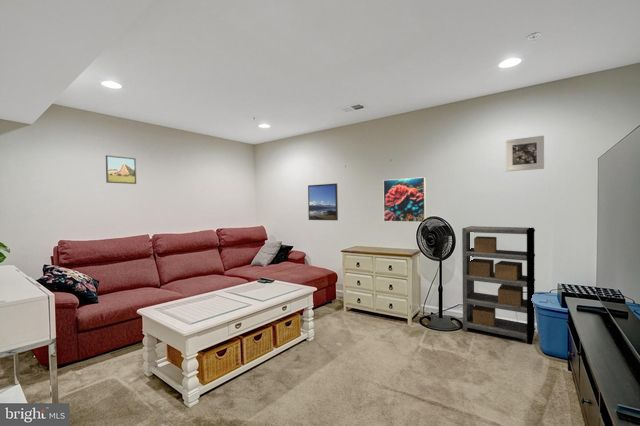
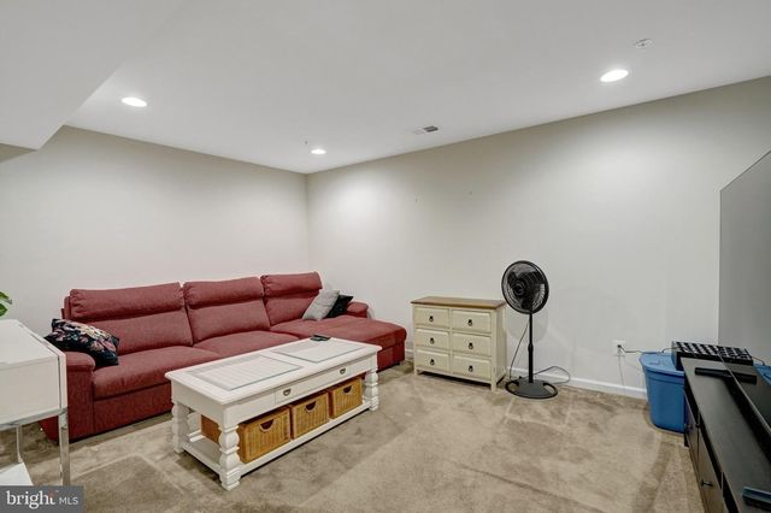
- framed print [307,183,339,221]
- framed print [505,135,545,172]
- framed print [105,154,137,185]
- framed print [382,176,427,223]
- shelving unit [461,225,536,346]
